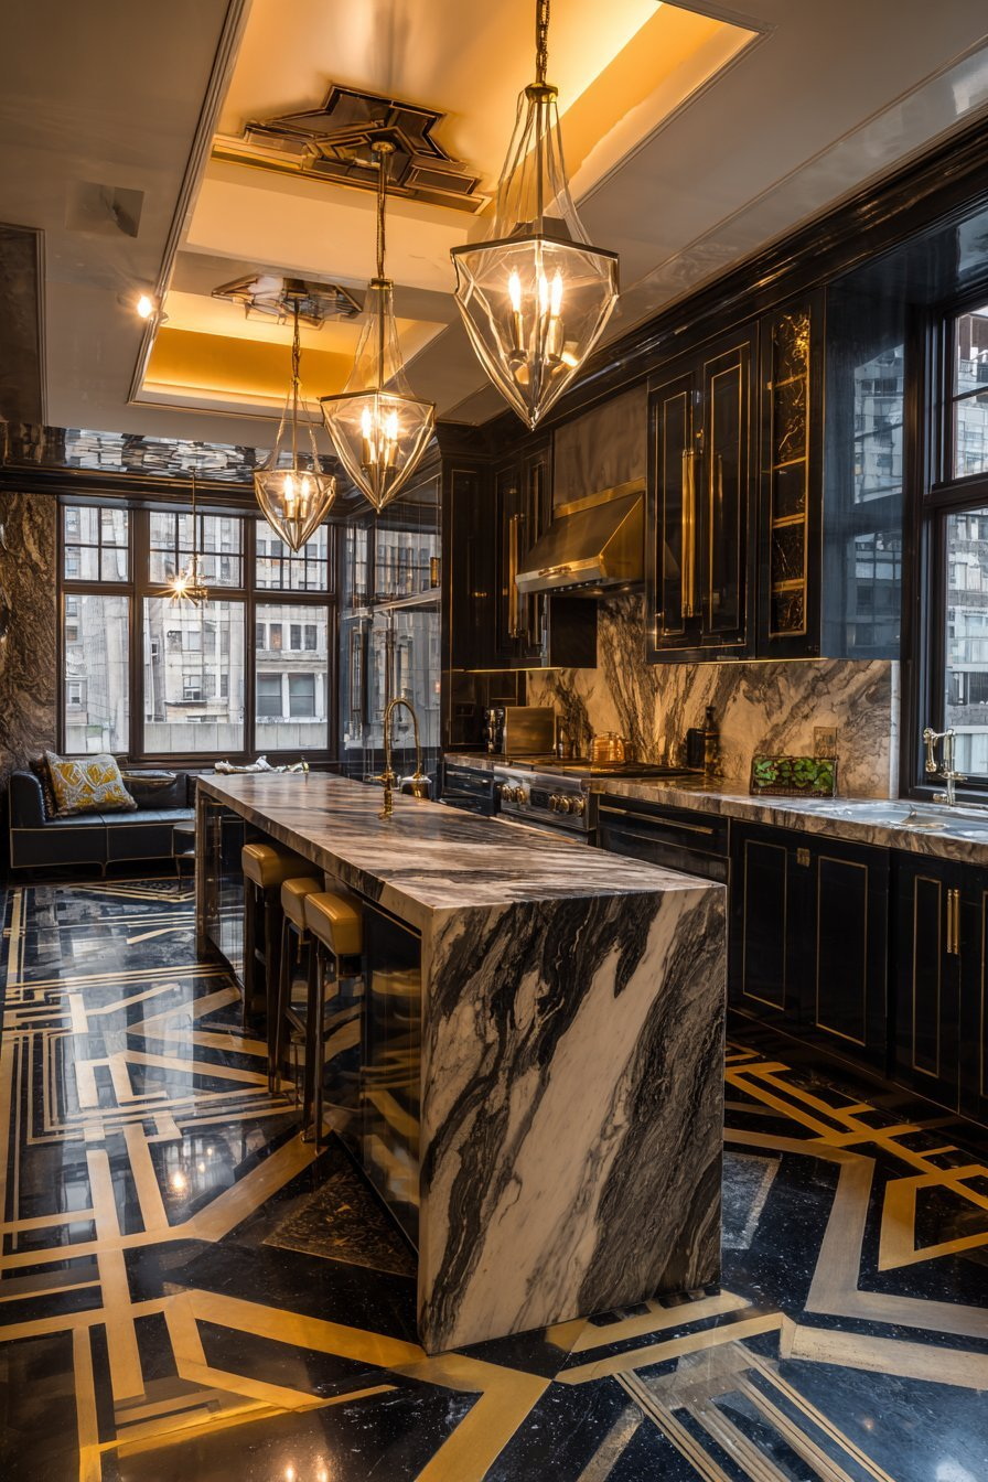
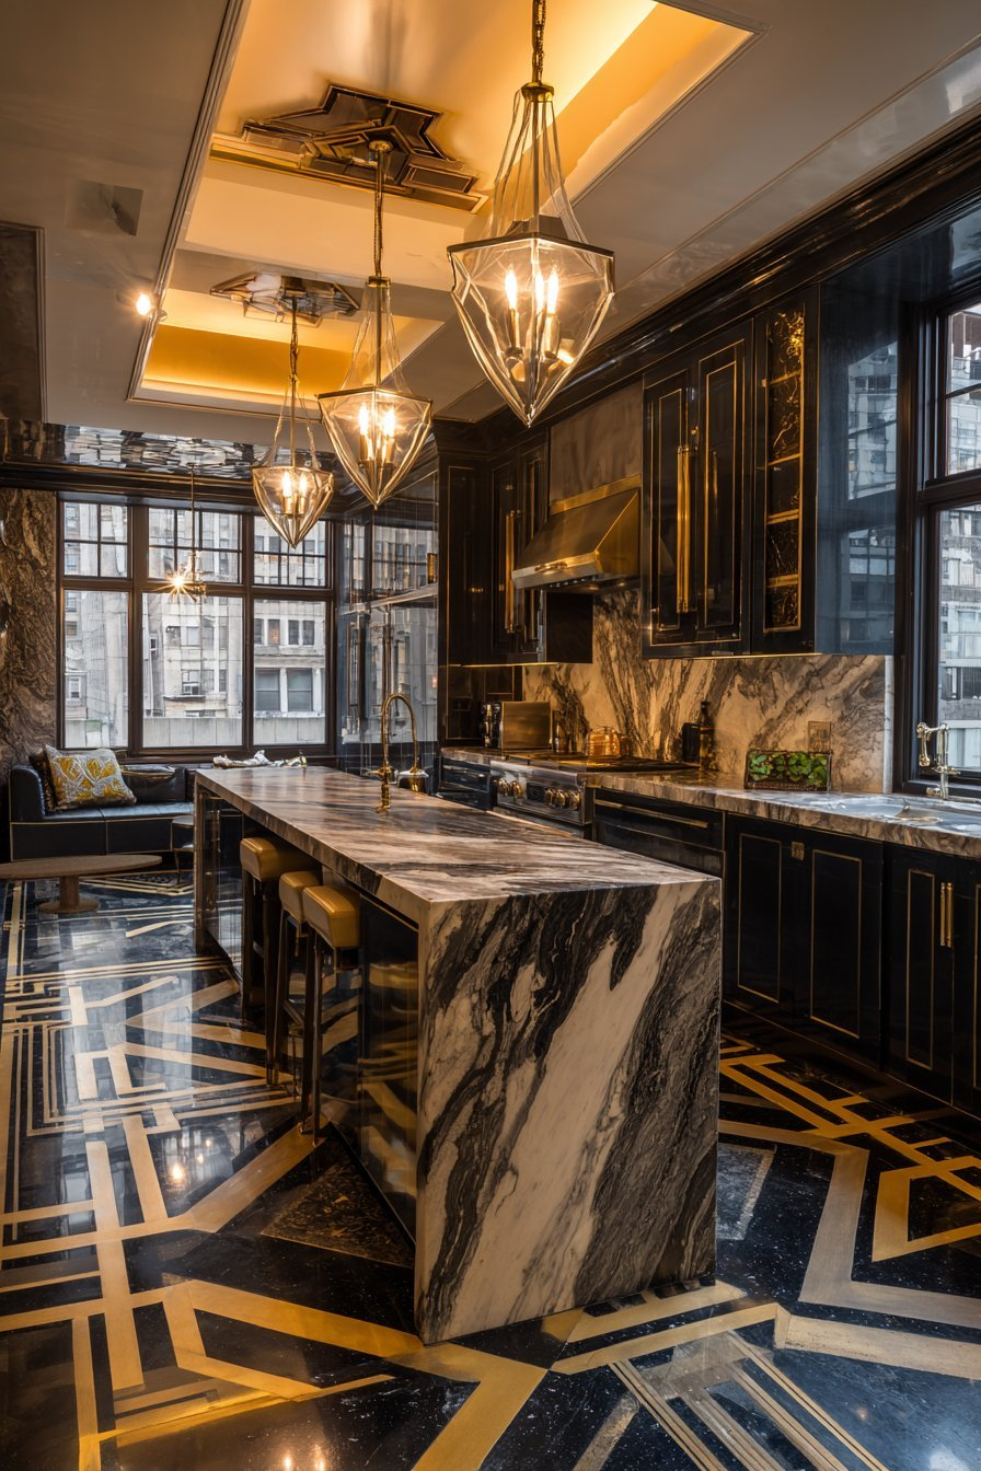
+ coffee table [0,854,163,914]
